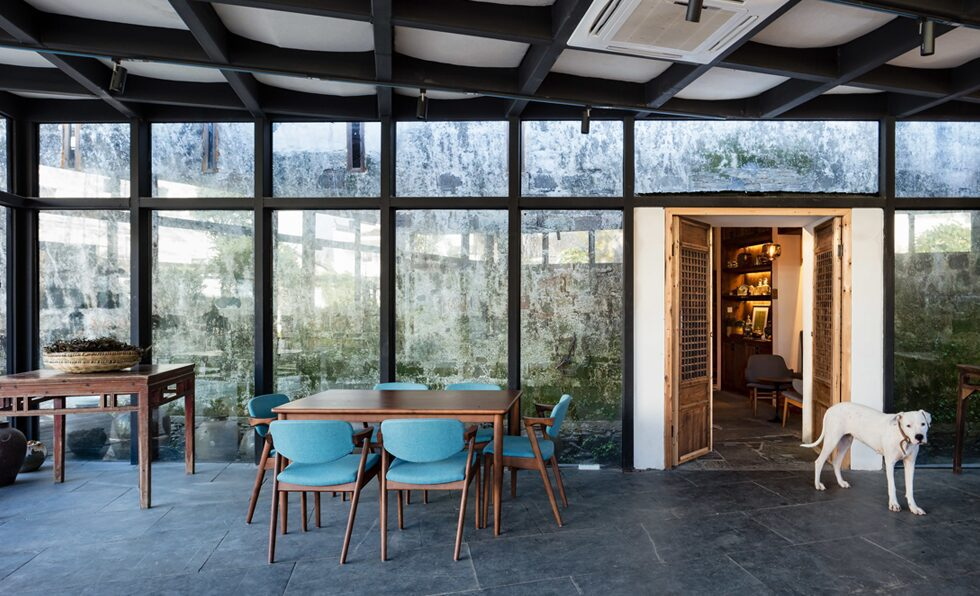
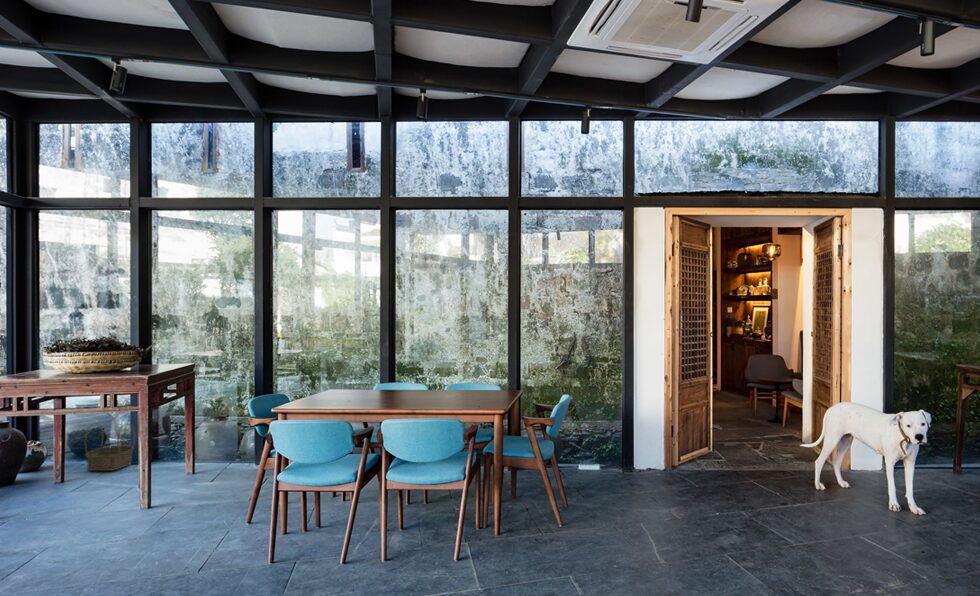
+ basket [83,422,136,472]
